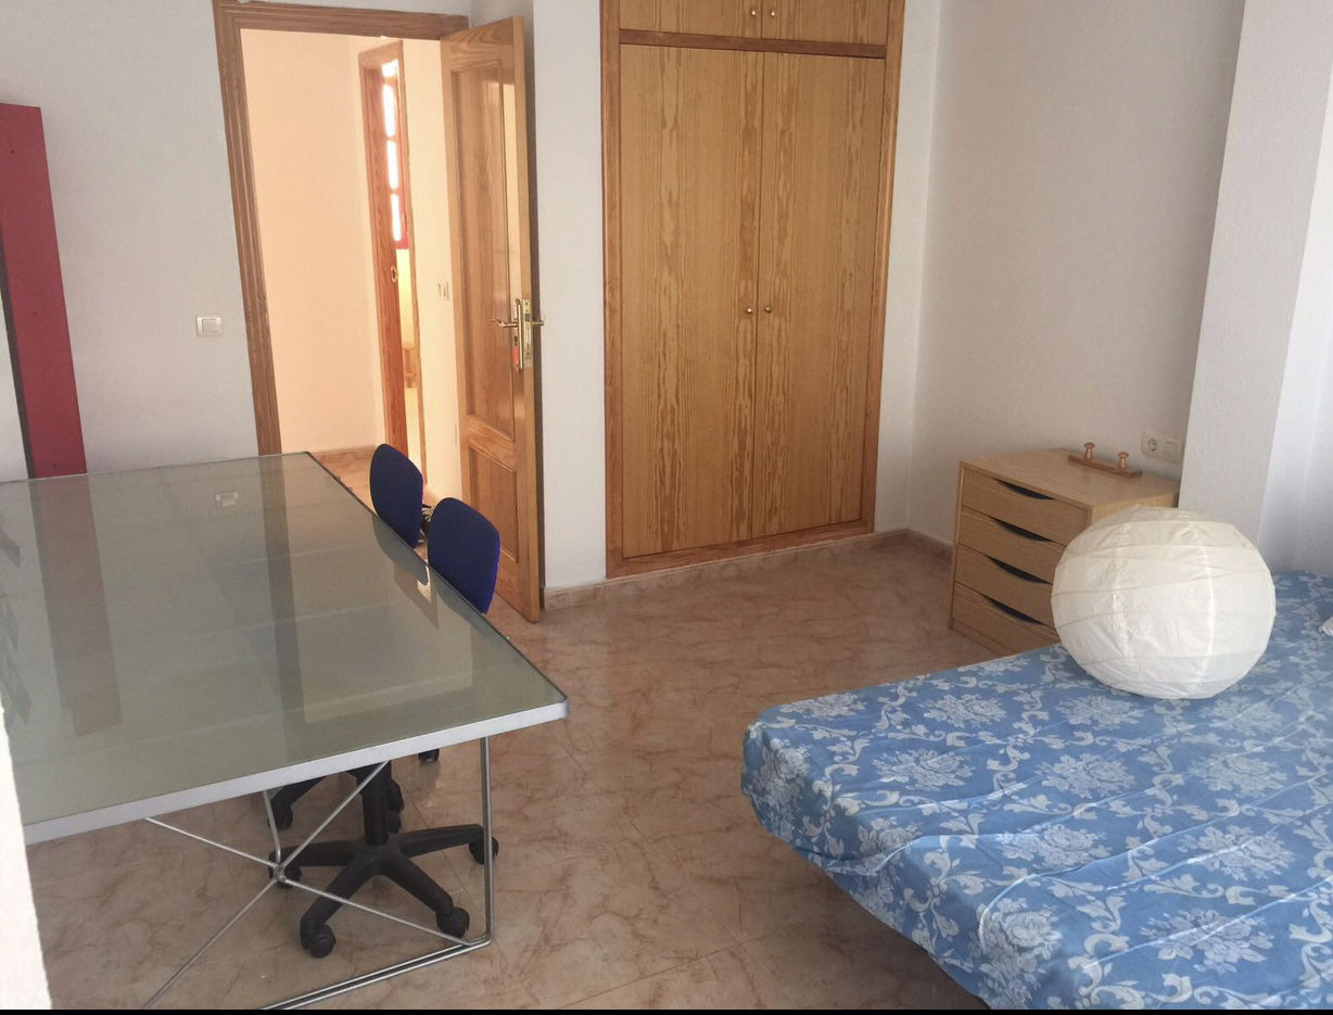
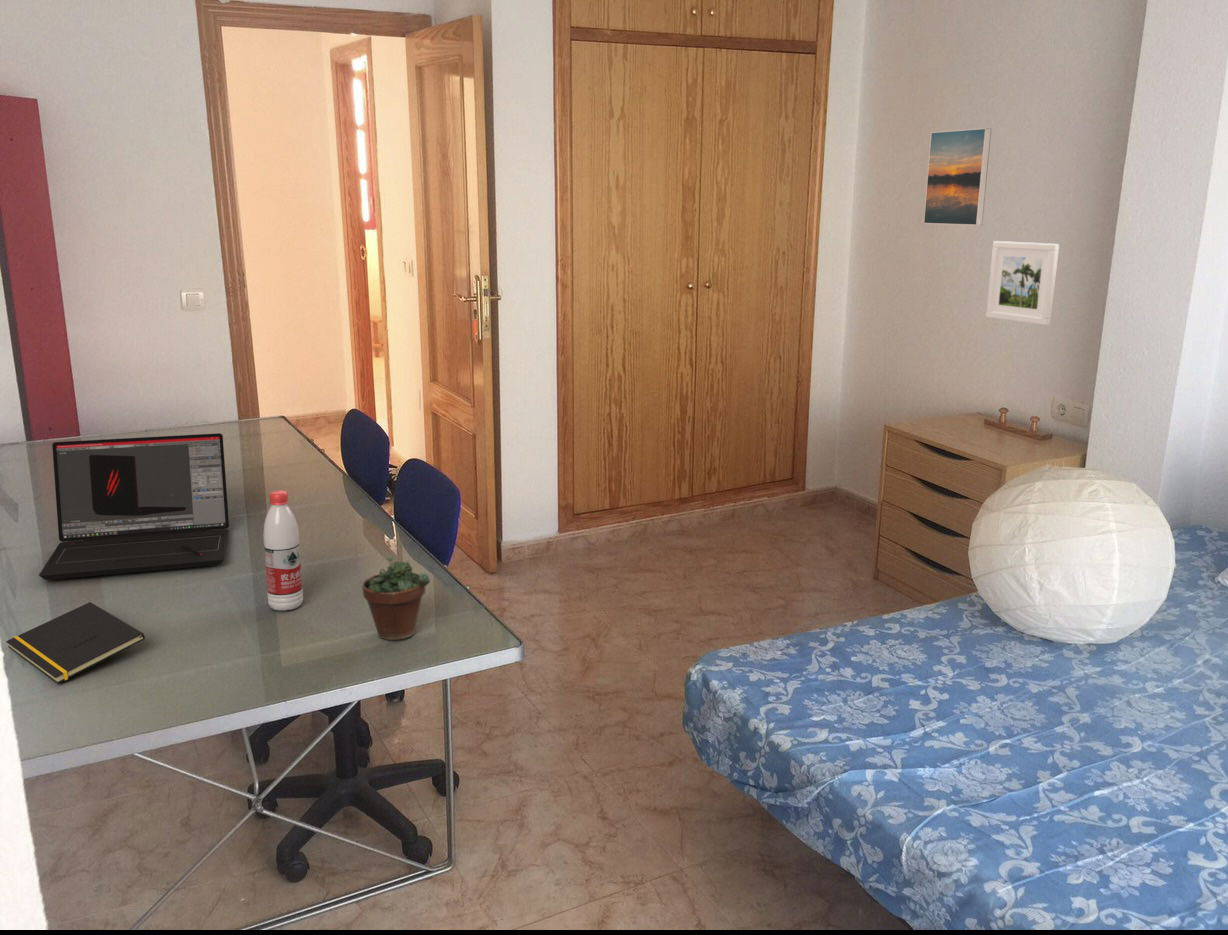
+ notepad [5,601,146,684]
+ laptop [38,432,230,581]
+ water bottle [262,490,304,612]
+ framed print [985,240,1060,326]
+ succulent plant [361,536,431,641]
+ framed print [922,127,992,227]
